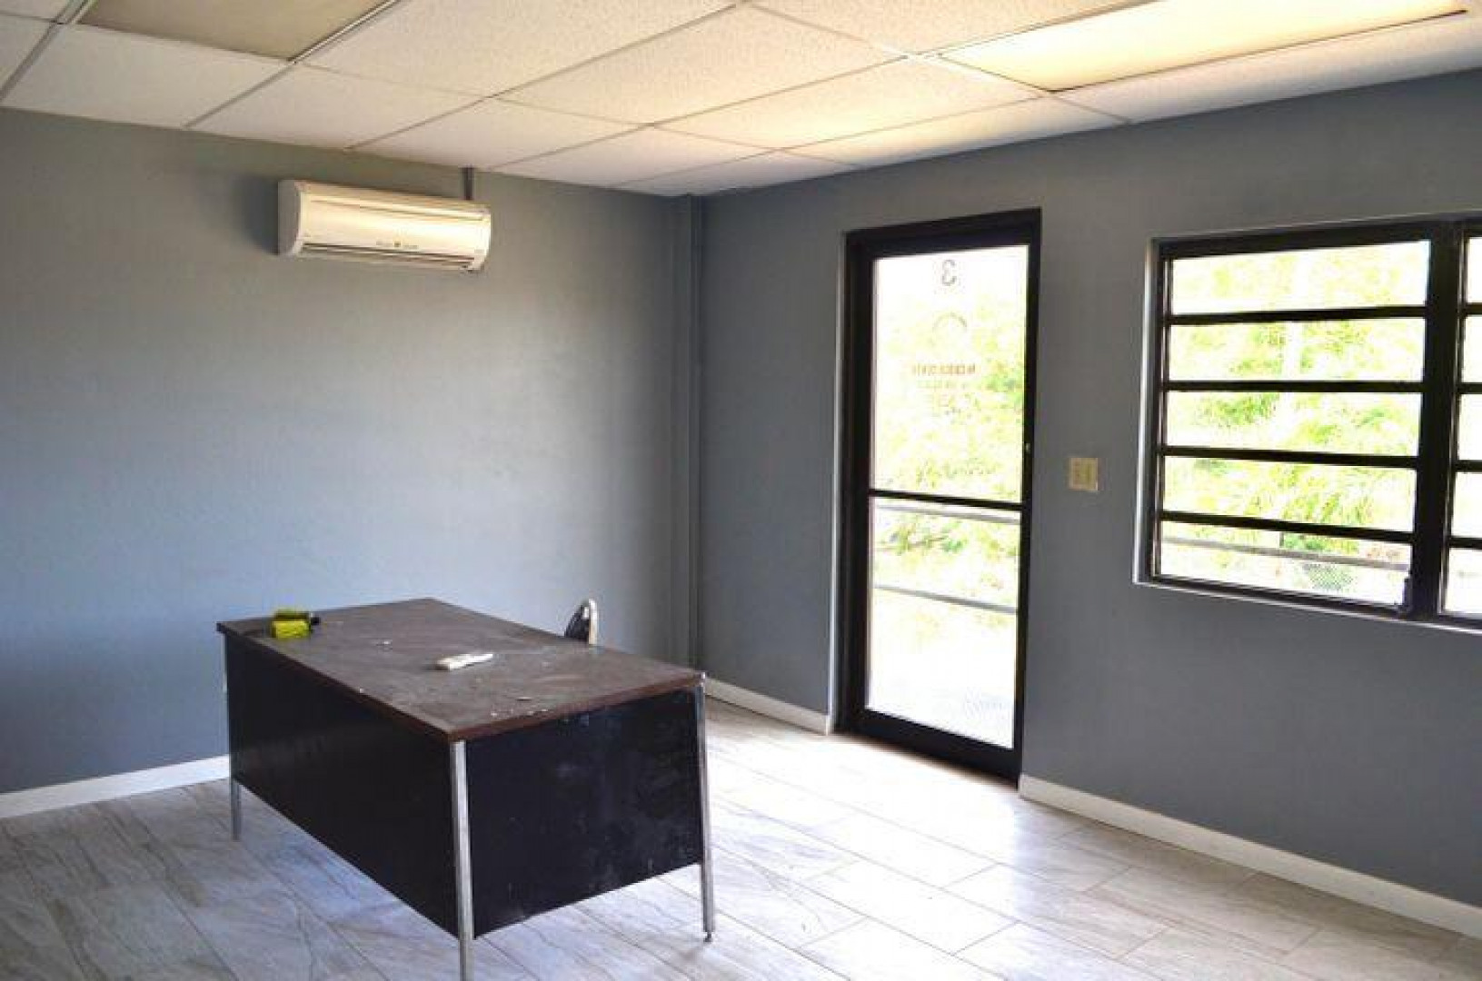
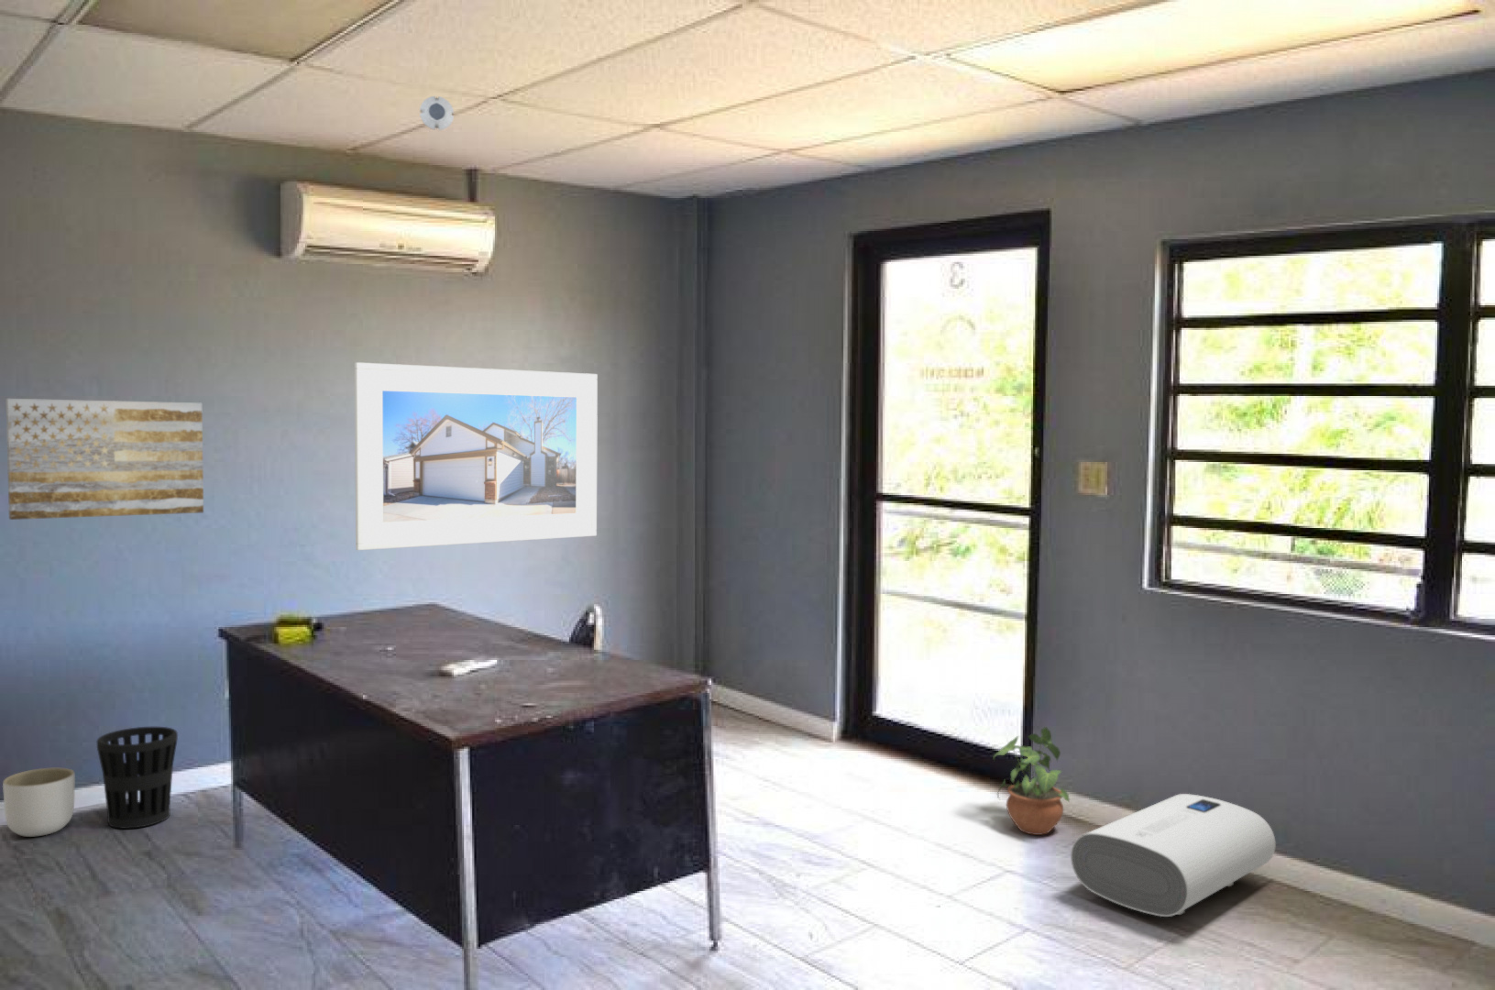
+ potted plant [992,726,1071,836]
+ water heater [1070,793,1277,917]
+ wastebasket [96,726,179,830]
+ wall art [6,398,204,520]
+ planter [2,767,76,838]
+ smoke detector [419,95,454,131]
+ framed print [354,361,599,551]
